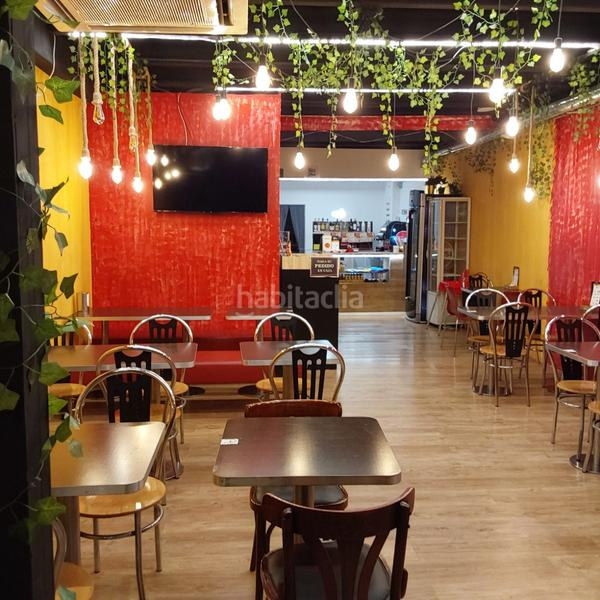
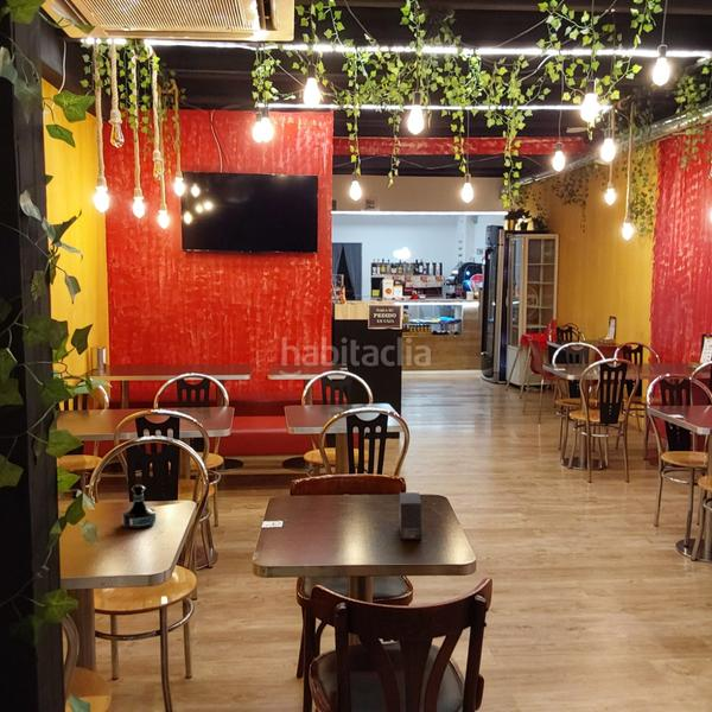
+ tequila bottle [121,483,157,530]
+ small box [399,491,422,540]
